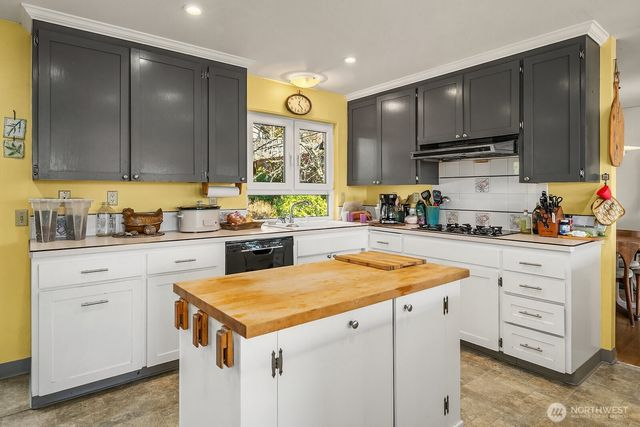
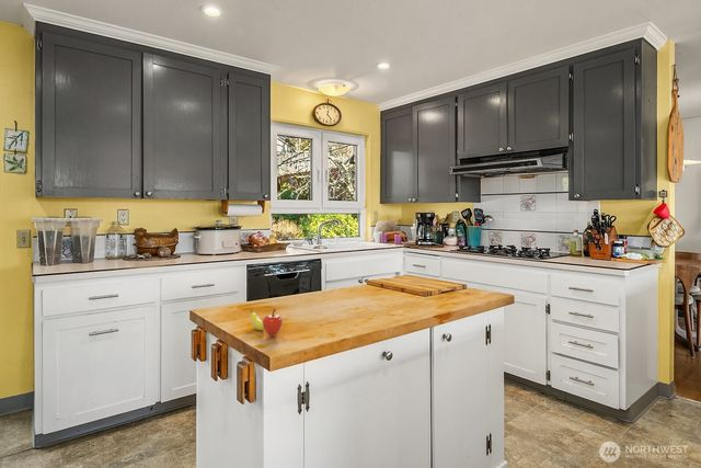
+ fruit [250,307,284,338]
